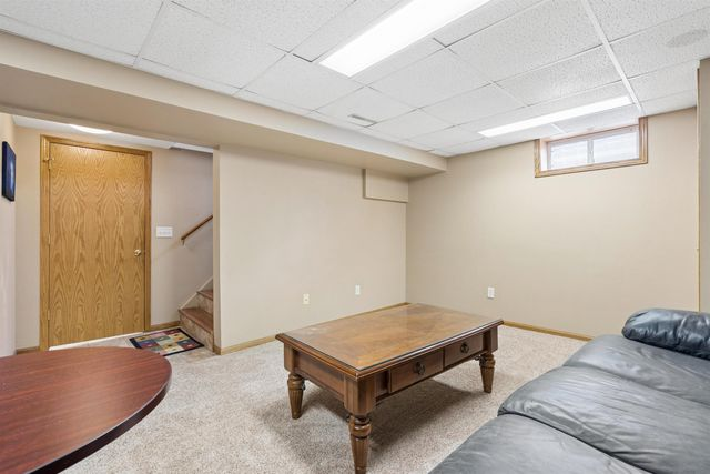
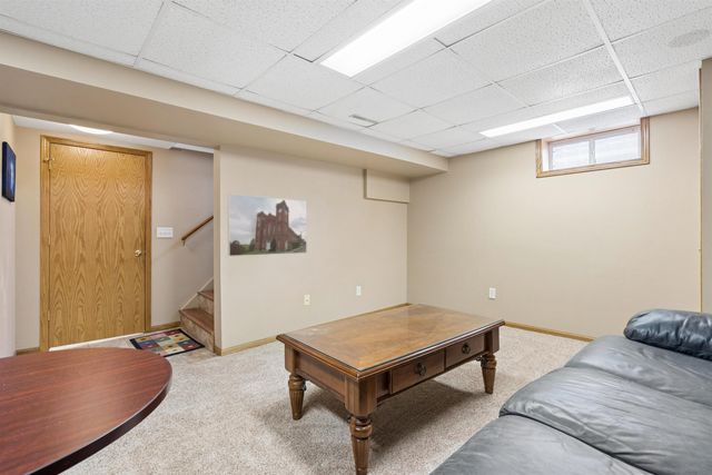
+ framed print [227,192,308,257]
